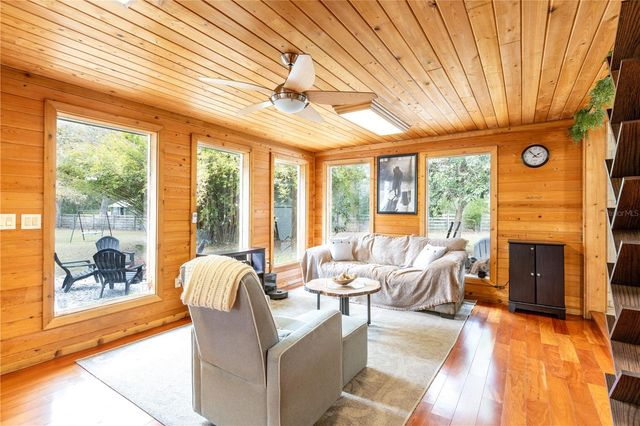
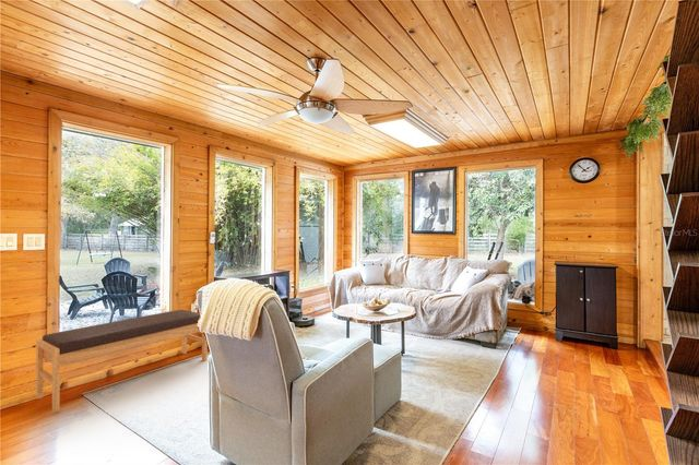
+ bench [35,309,209,414]
